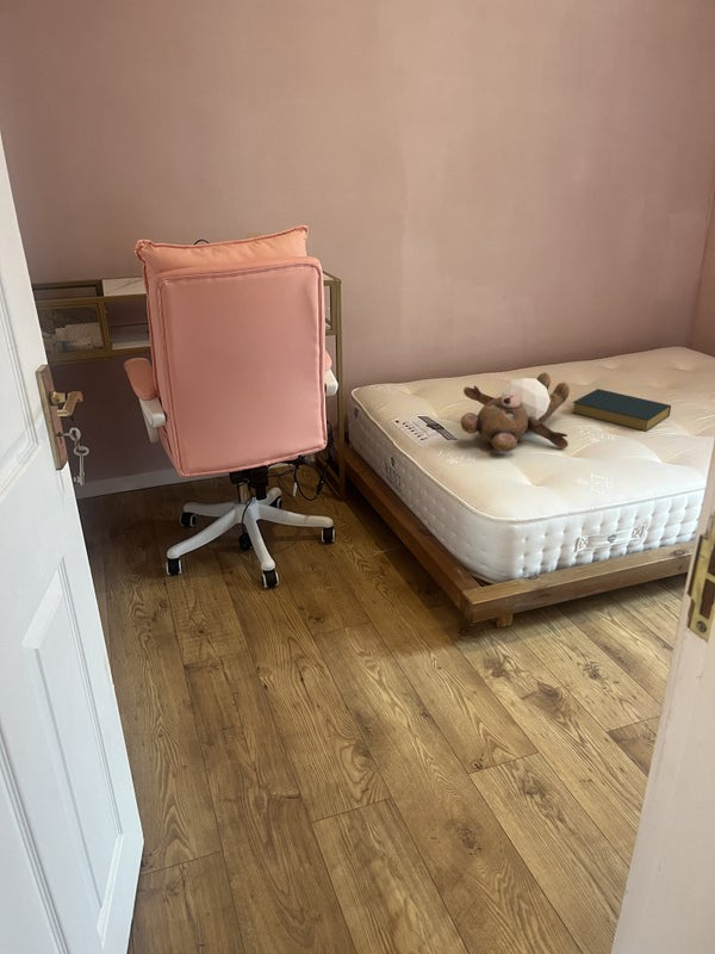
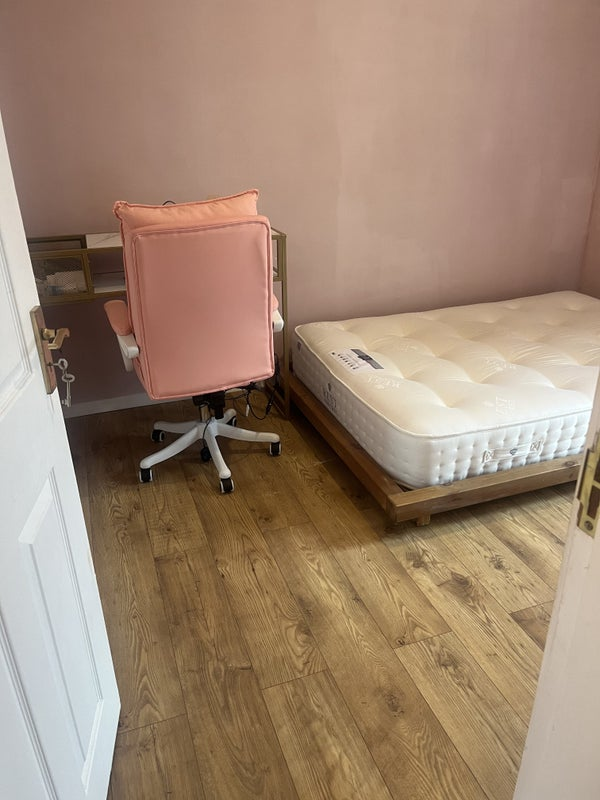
- hardback book [571,388,672,433]
- teddy bear [460,371,571,453]
